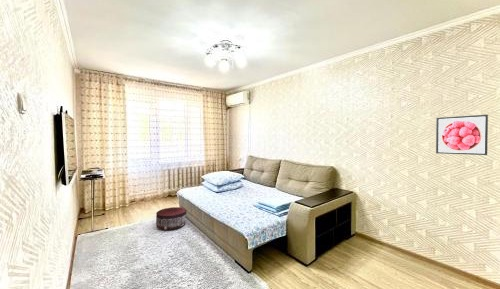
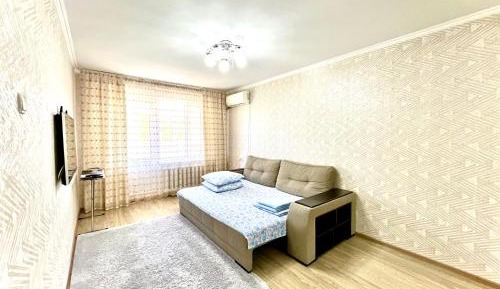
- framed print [435,114,489,156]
- pouf [155,206,188,231]
